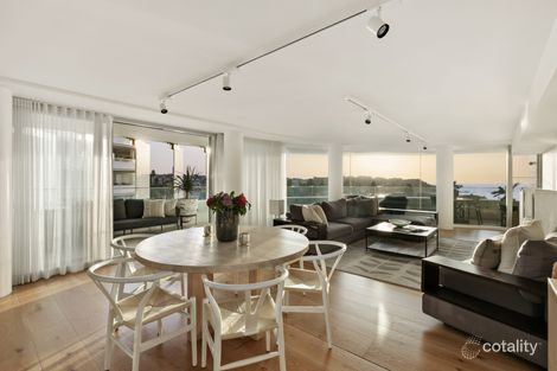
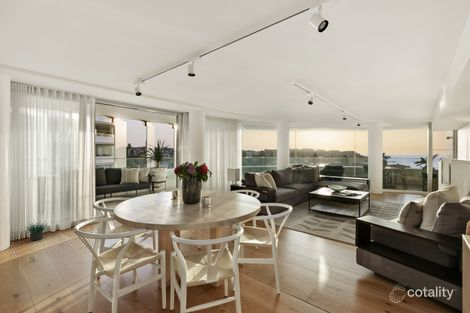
+ potted plant [23,217,49,242]
